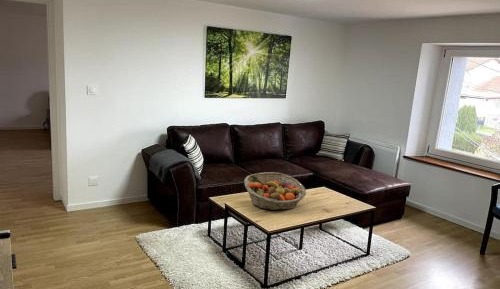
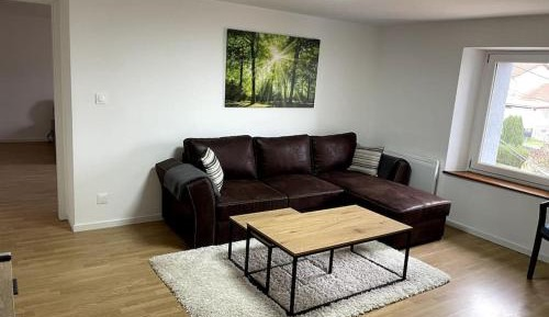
- fruit basket [243,171,307,211]
